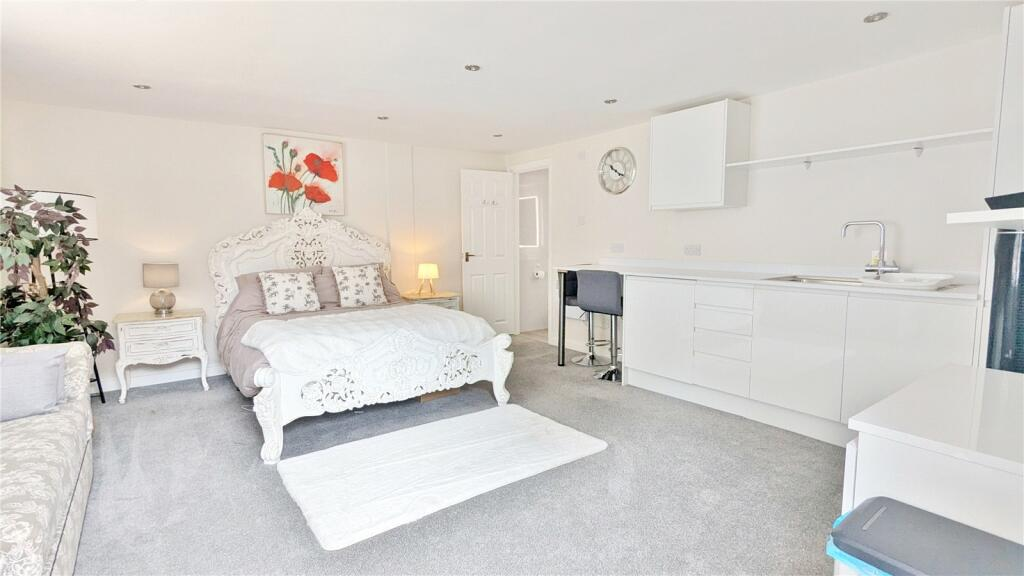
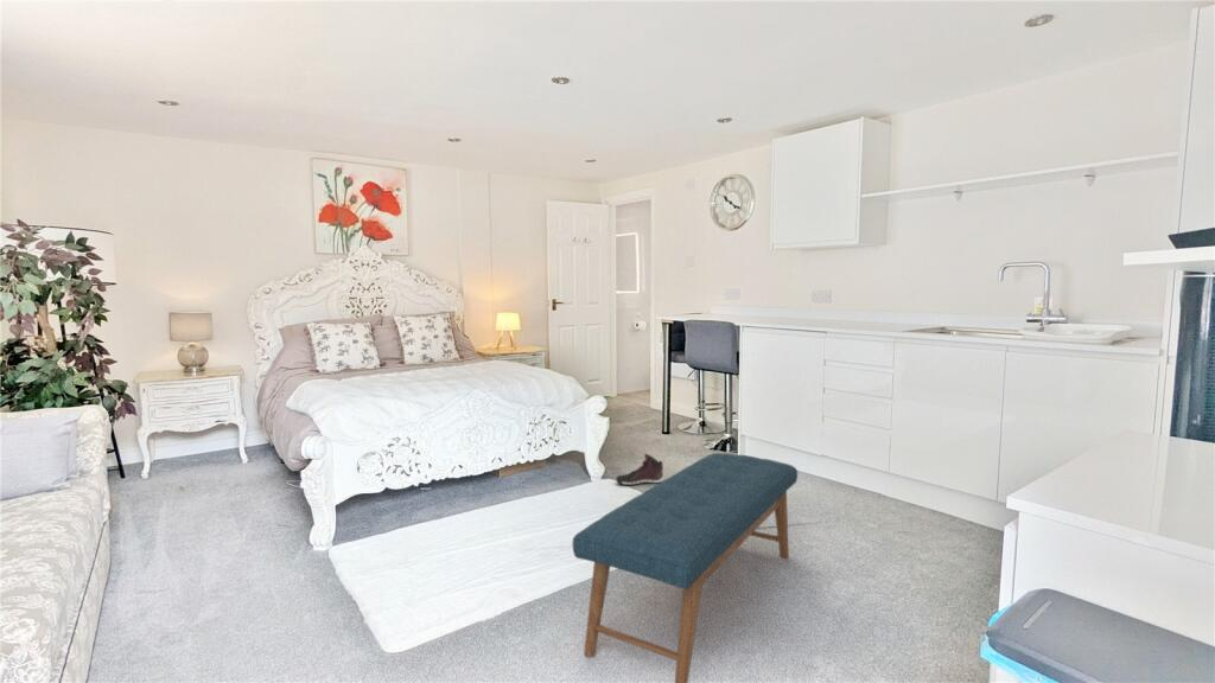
+ bench [572,452,799,683]
+ sneaker [615,453,666,486]
